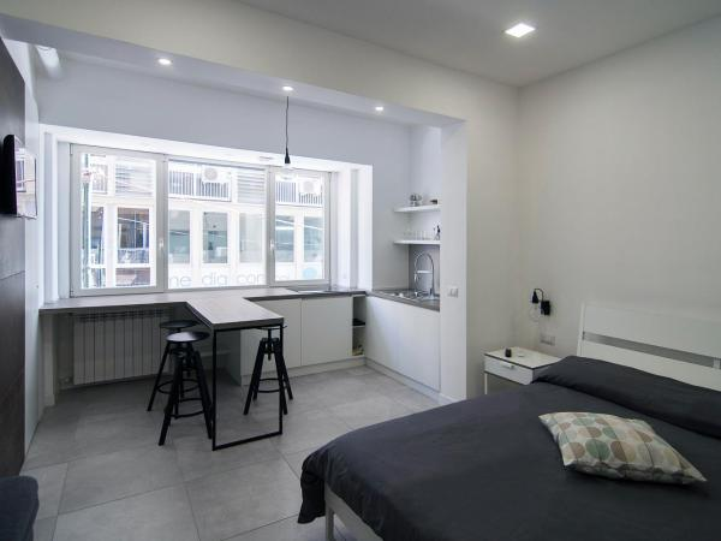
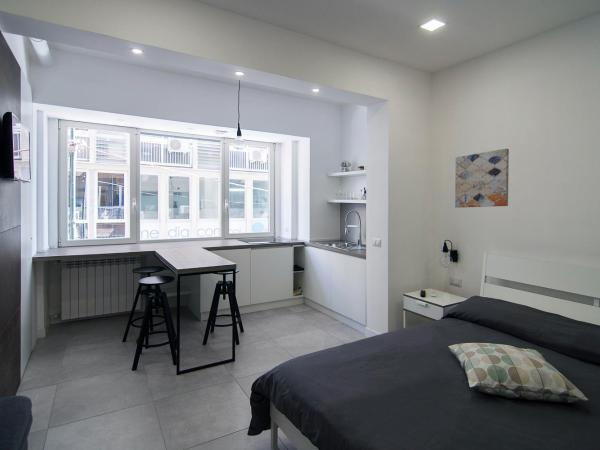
+ wall art [454,148,510,209]
